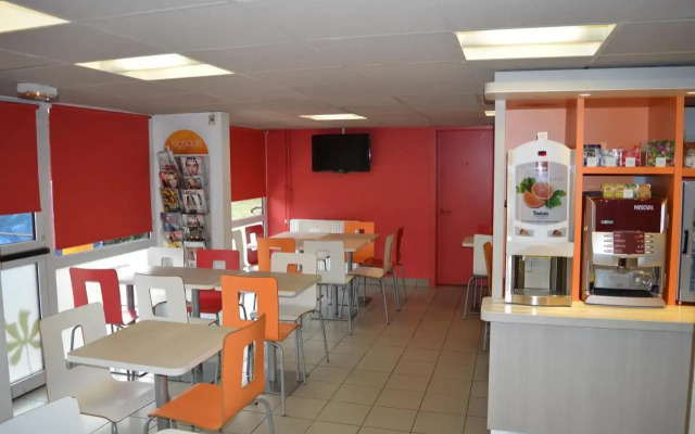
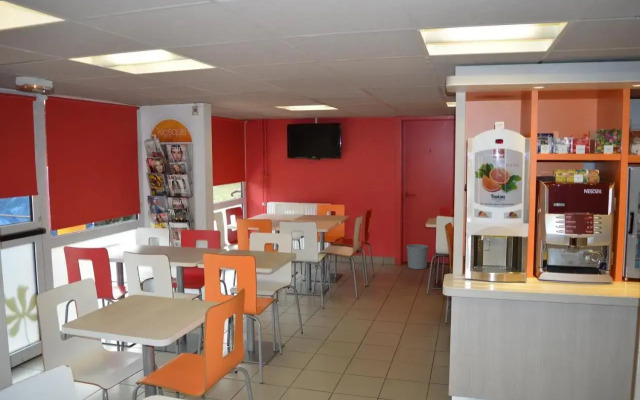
+ waste bin [405,243,430,270]
